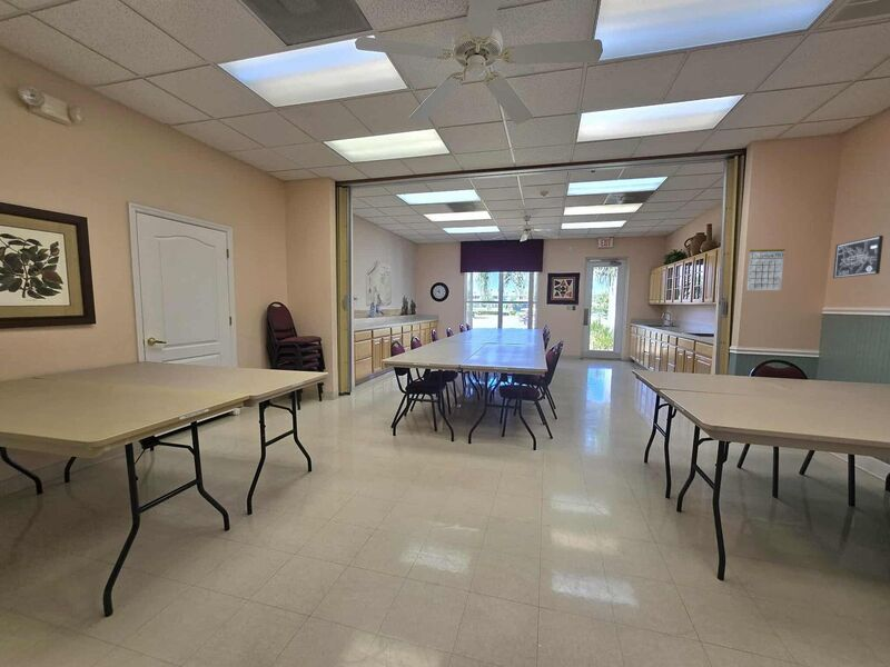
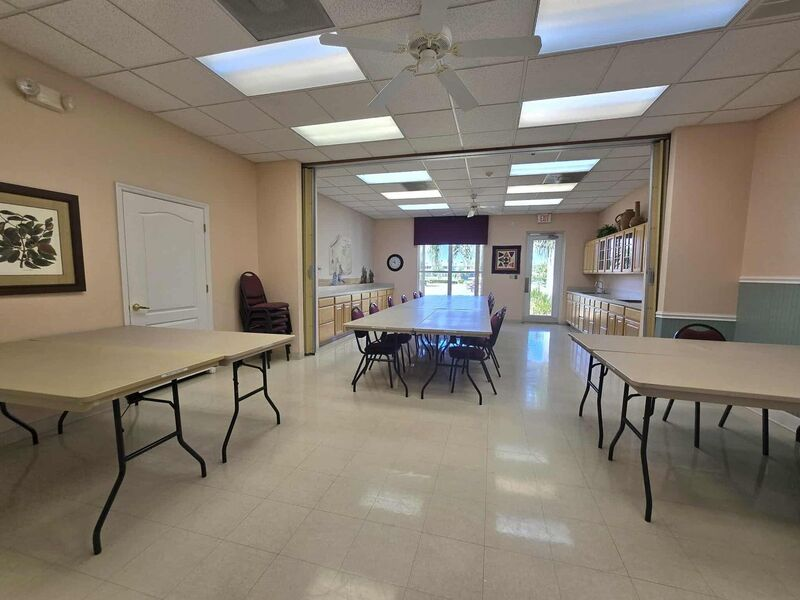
- calendar [746,242,787,291]
- wall art [832,235,884,279]
